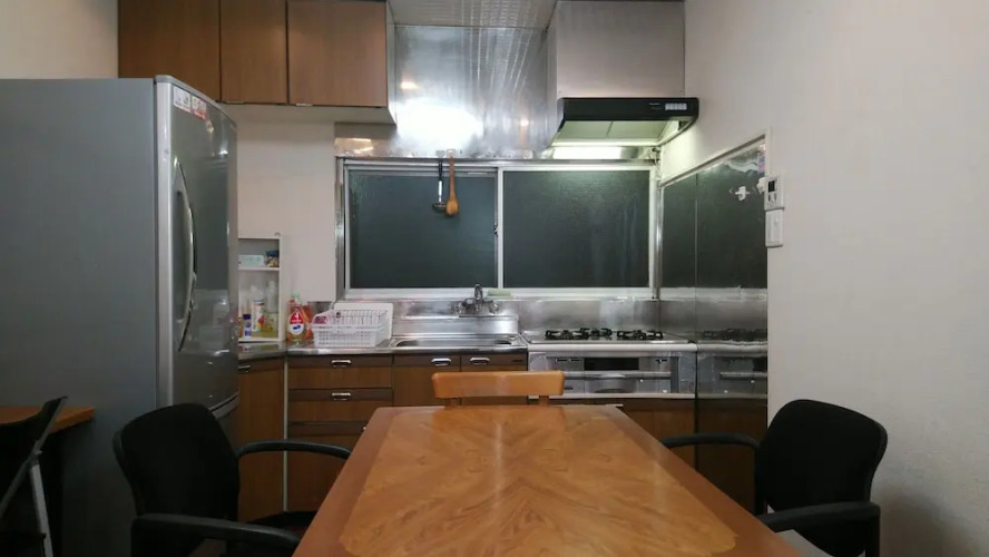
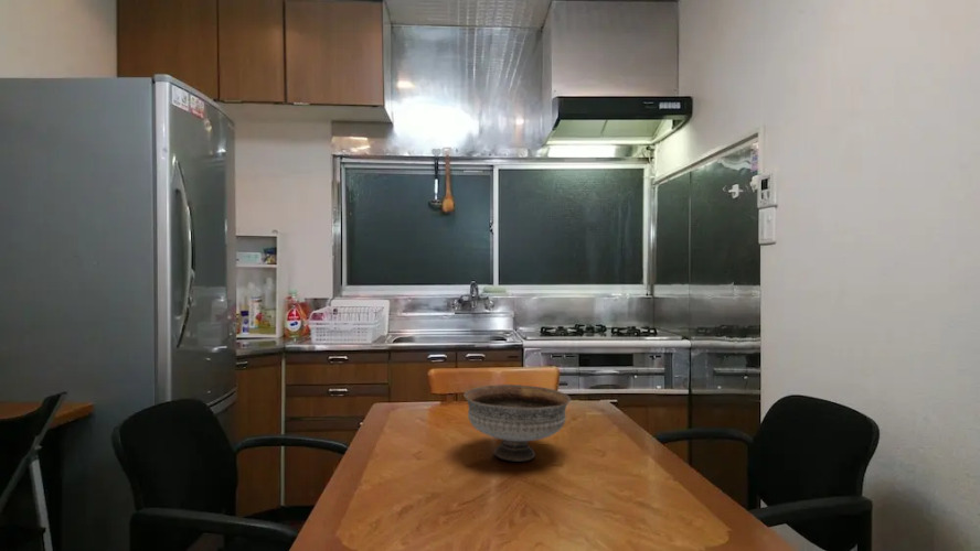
+ bowl [462,383,572,463]
